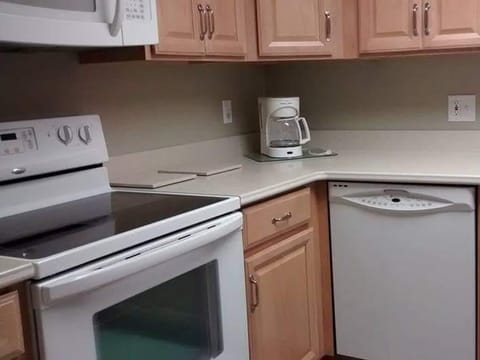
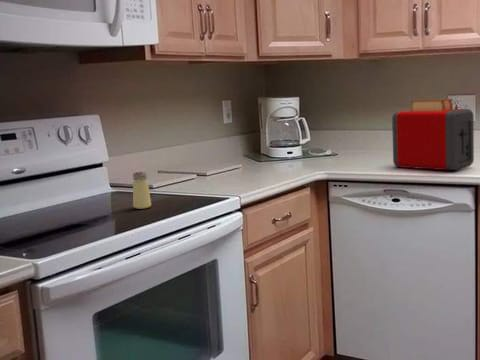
+ toaster [391,97,475,171]
+ saltshaker [132,171,152,210]
